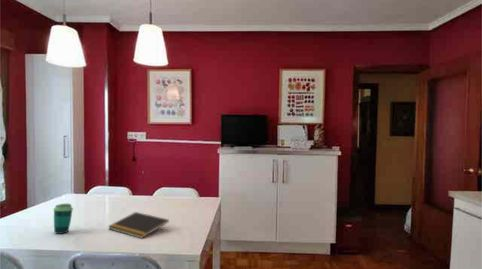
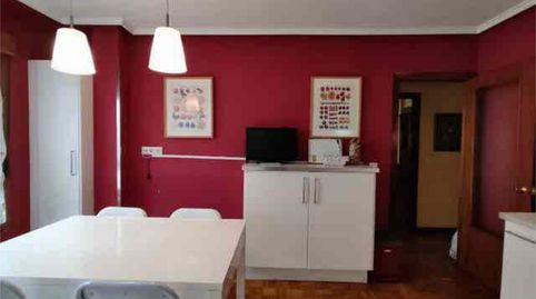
- cup [52,203,74,235]
- notepad [107,211,170,239]
